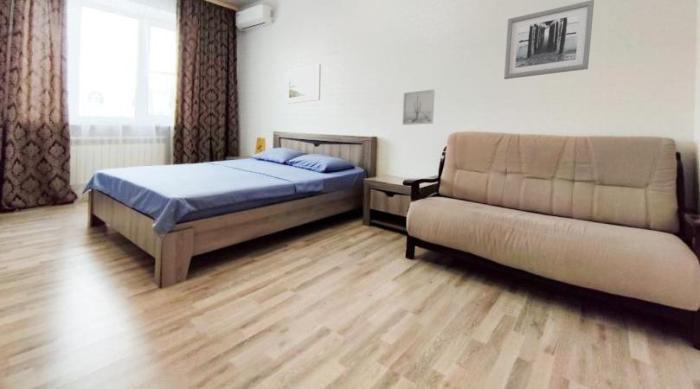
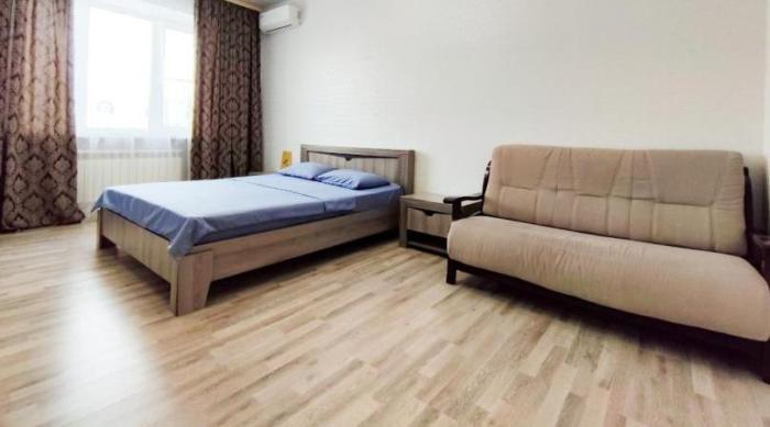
- wall art [503,0,595,80]
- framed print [284,63,322,105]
- wall art [401,88,436,126]
